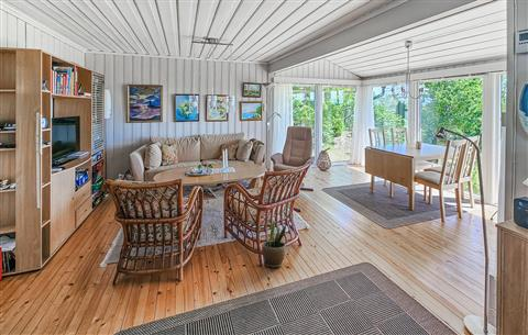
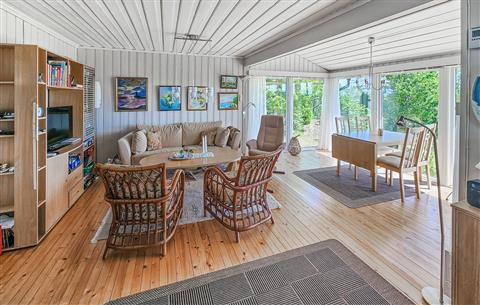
- potted plant [262,220,287,269]
